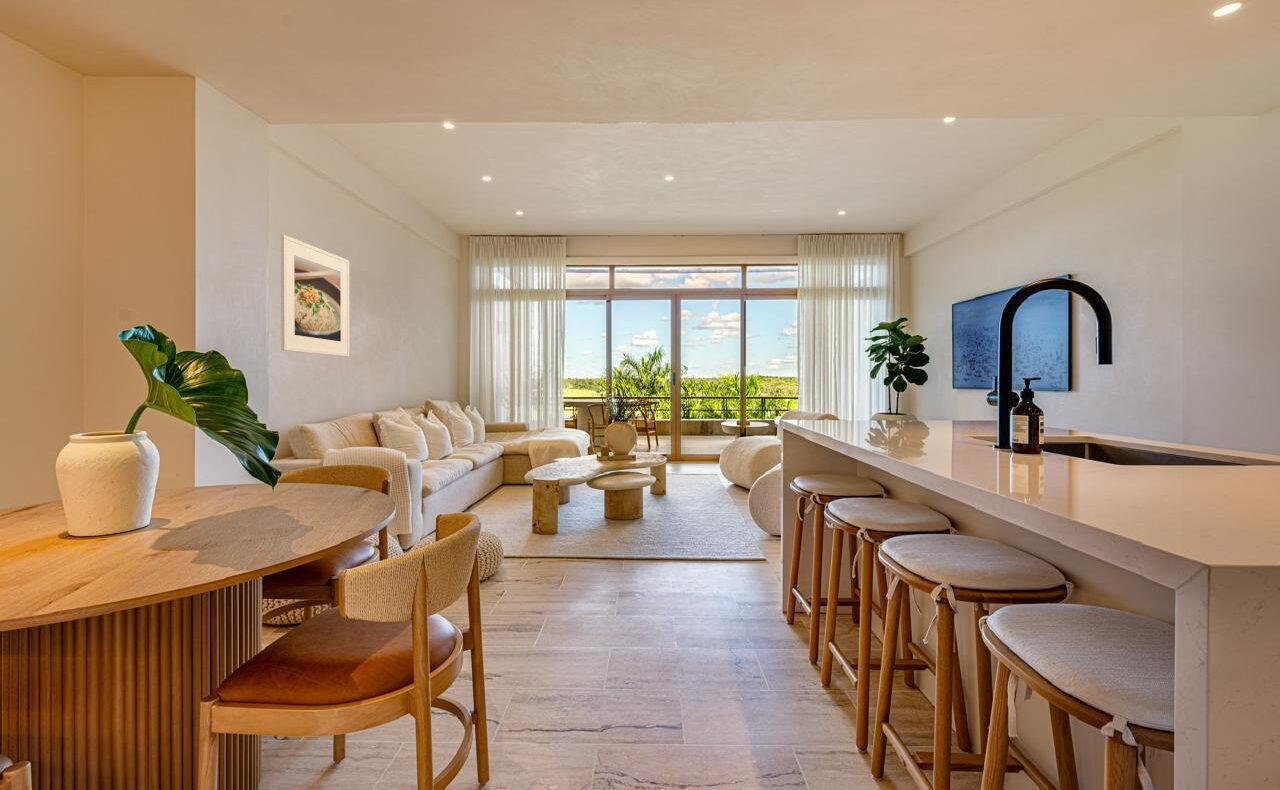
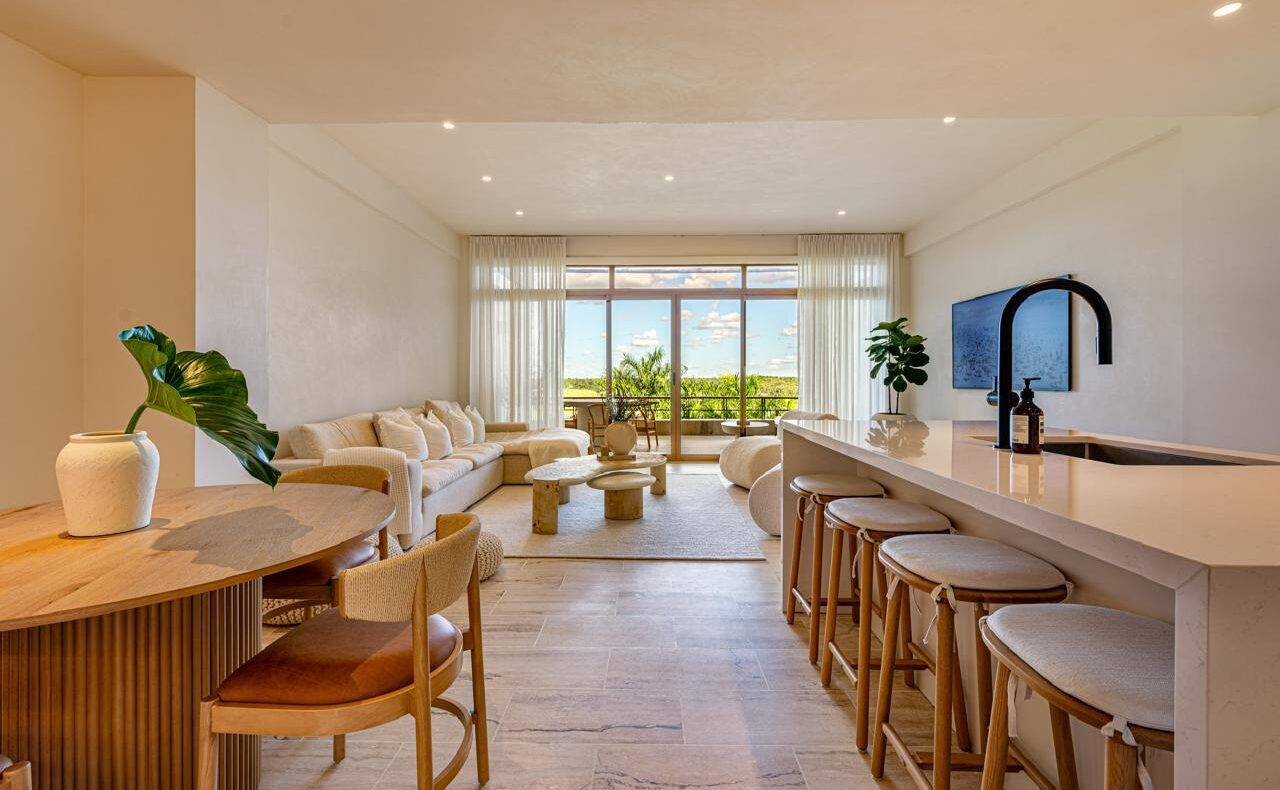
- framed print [280,234,351,358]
